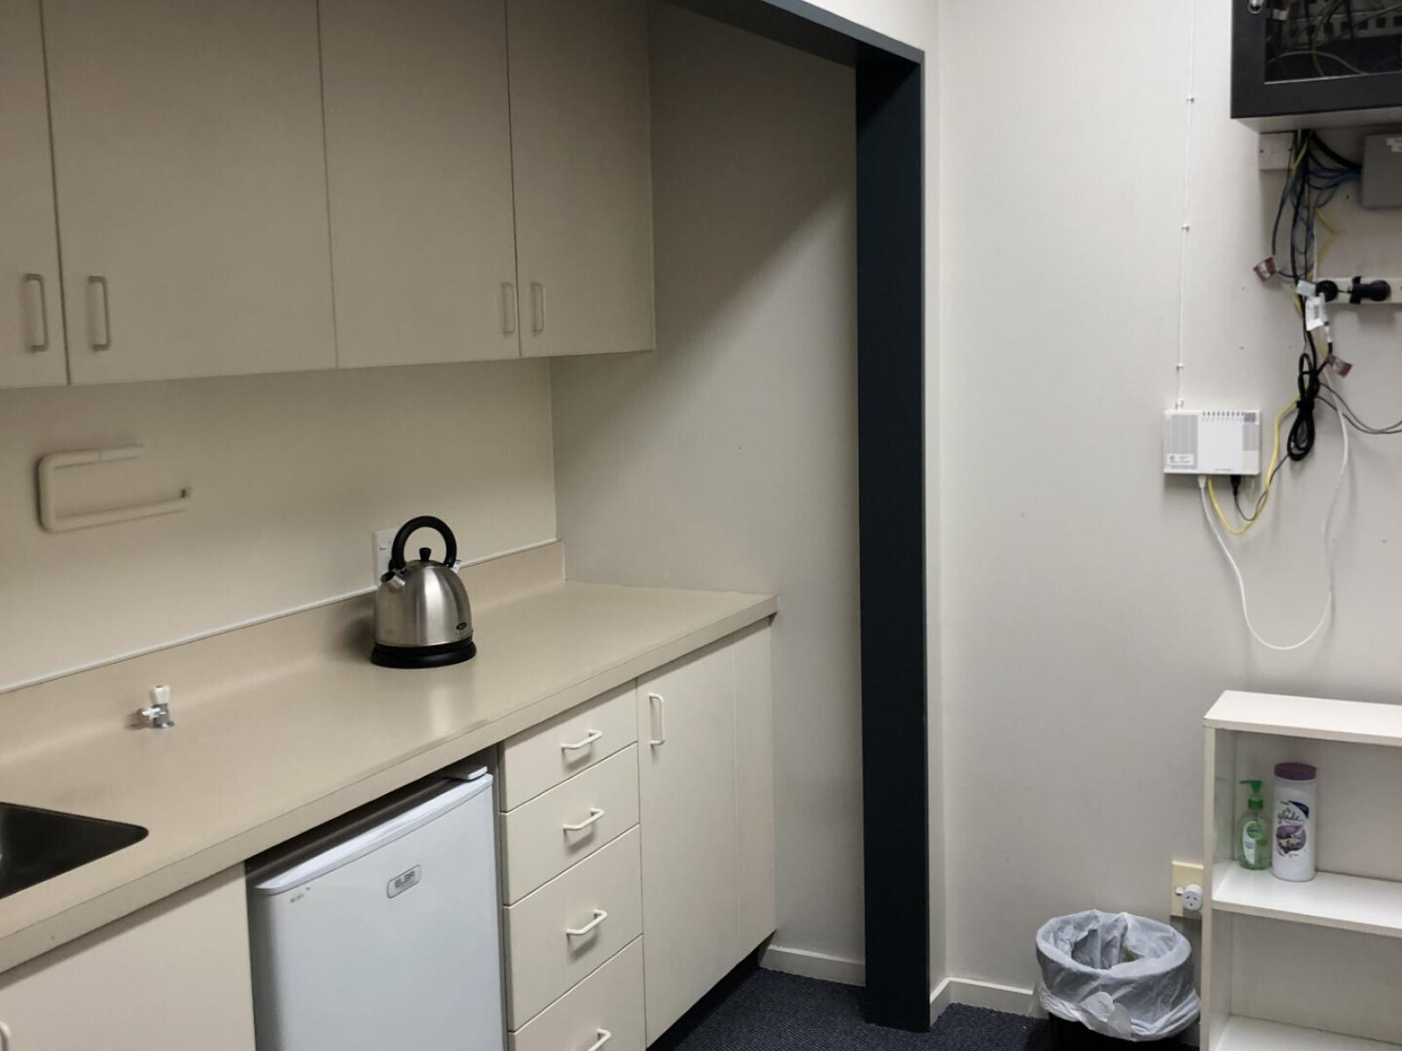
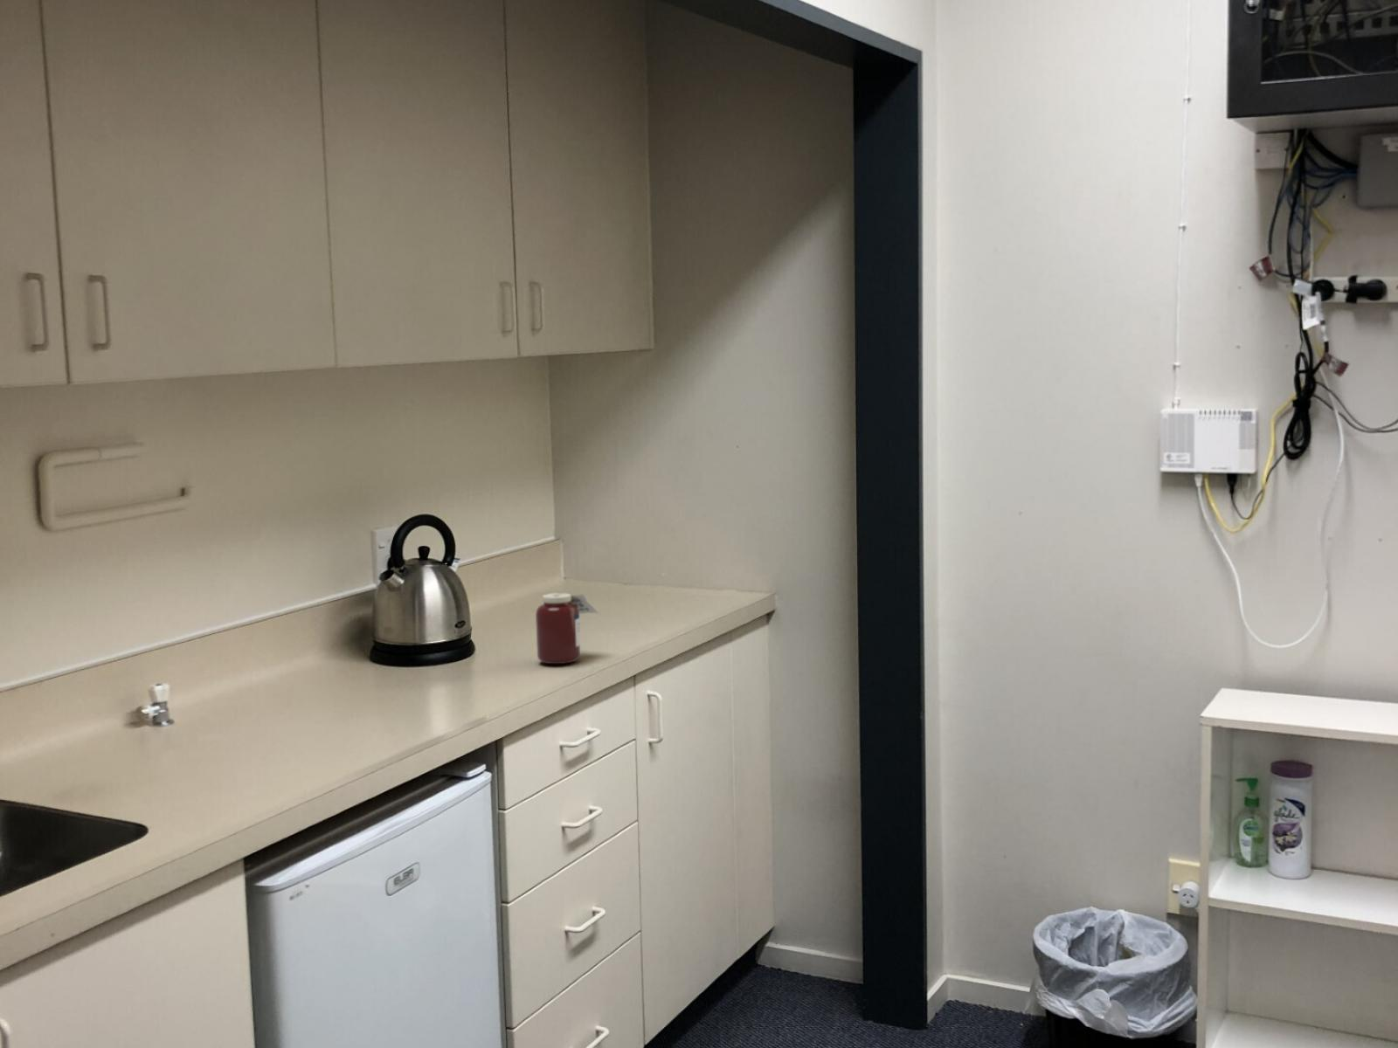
+ jar [535,592,600,665]
